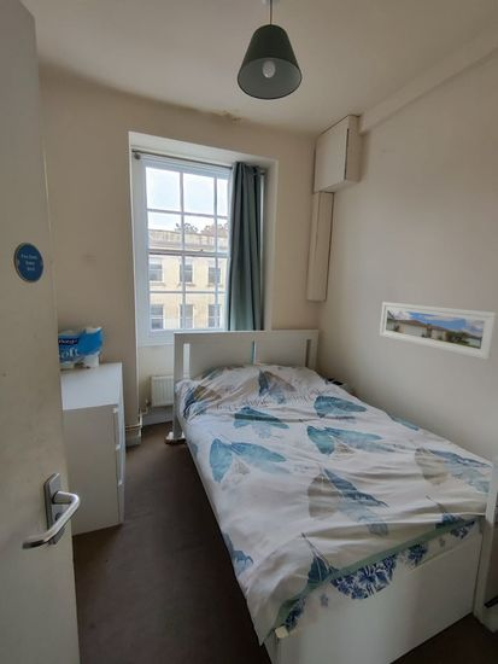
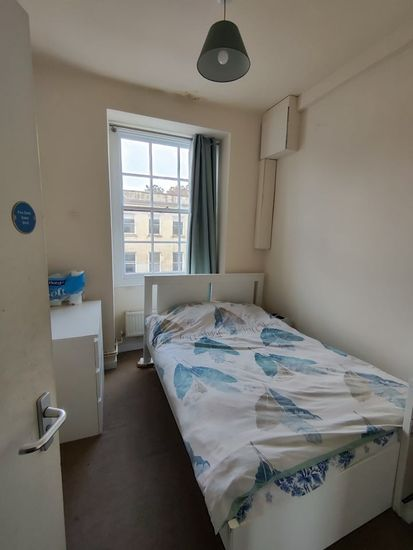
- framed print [379,301,498,361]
